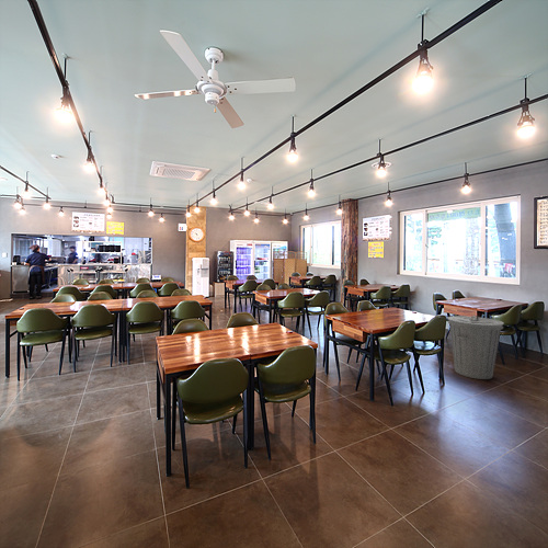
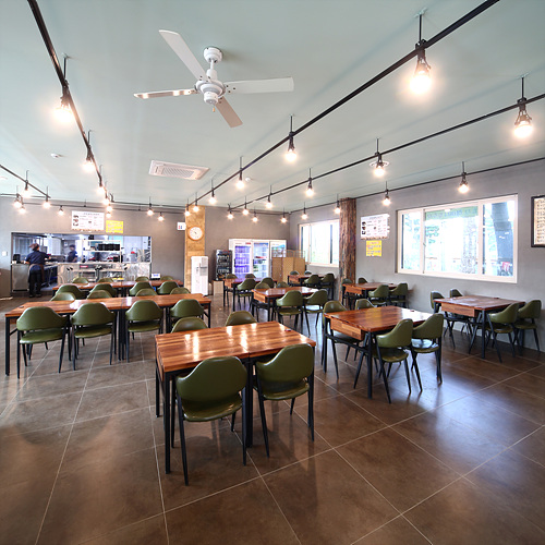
- trash can [446,315,505,380]
